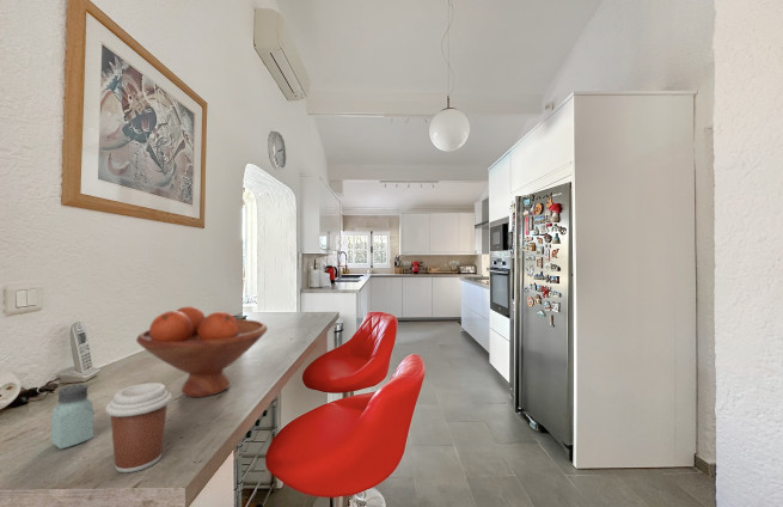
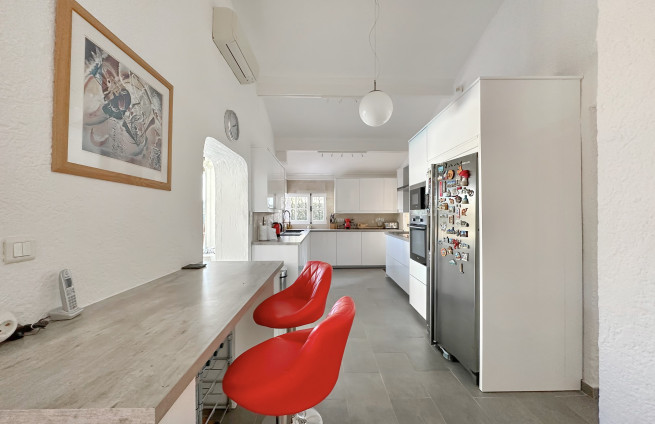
- saltshaker [50,383,94,450]
- fruit bowl [135,305,269,398]
- coffee cup [104,381,173,474]
